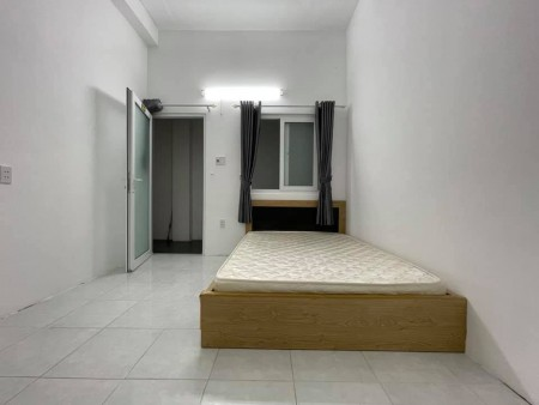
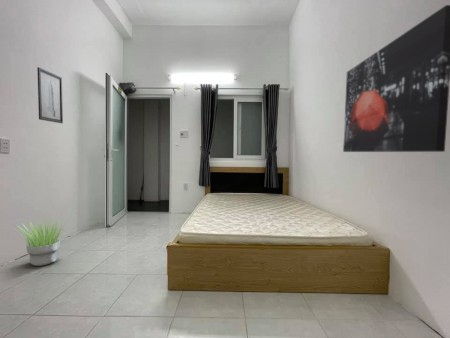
+ wall art [342,4,450,153]
+ wall art [36,66,64,124]
+ potted plant [14,218,68,267]
